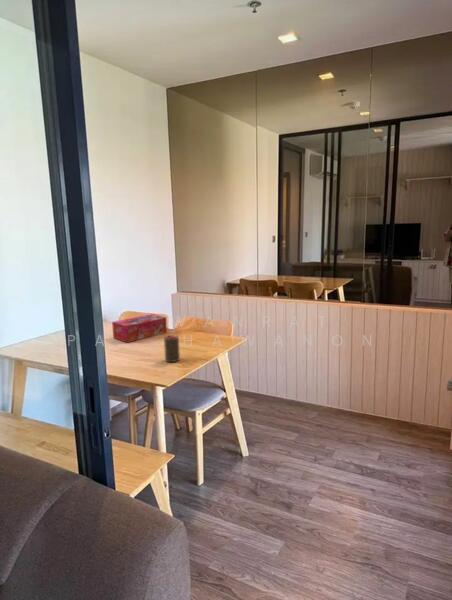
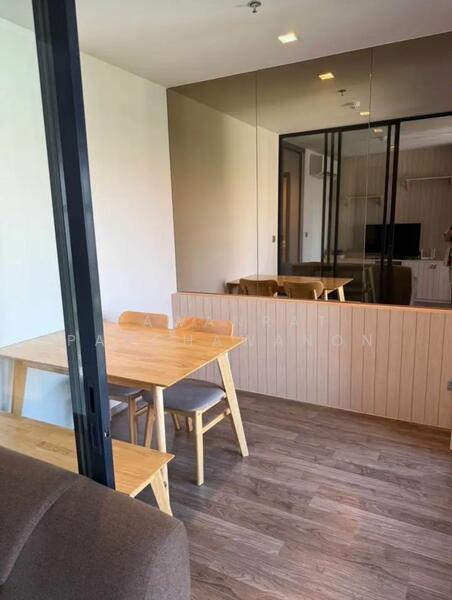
- tissue box [111,313,168,343]
- cup [163,334,181,363]
